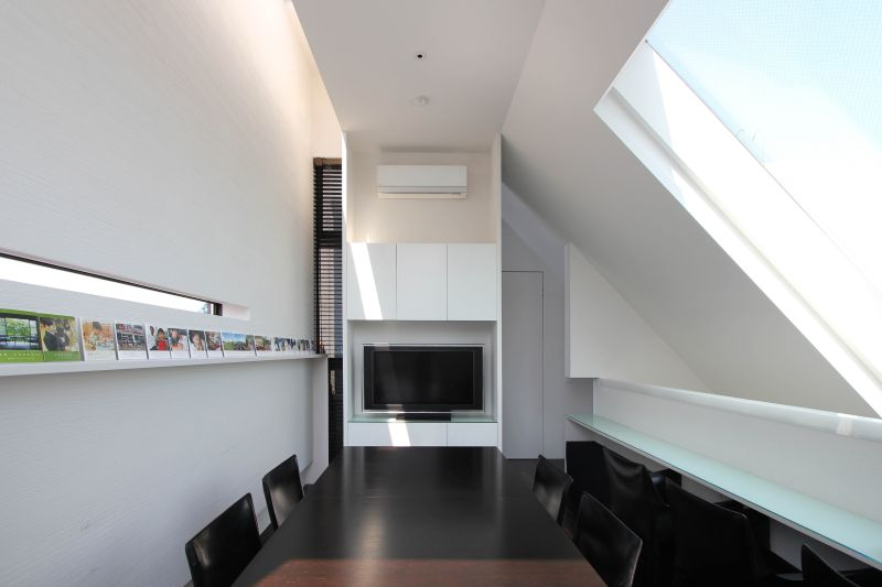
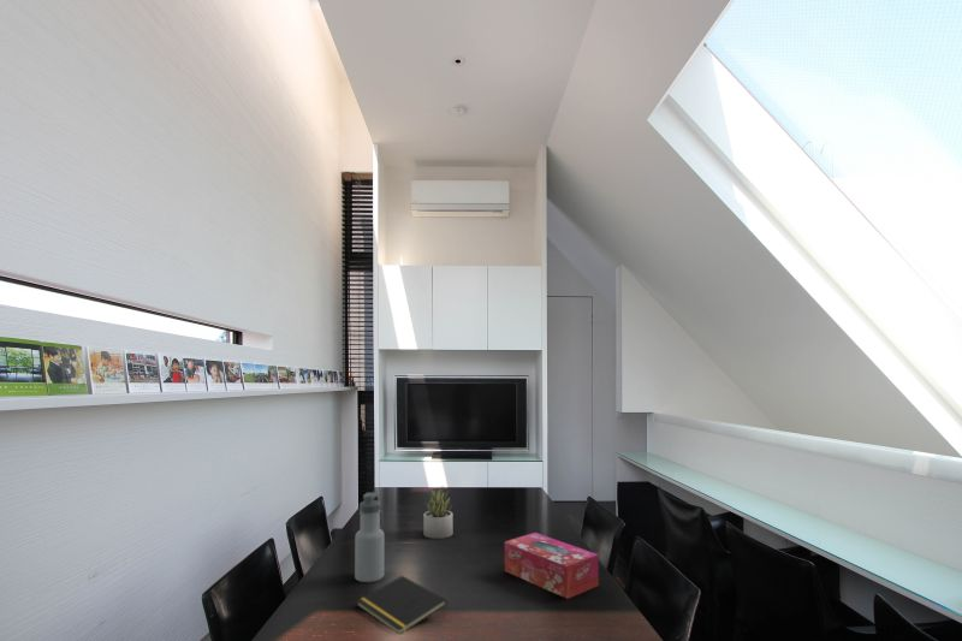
+ notepad [356,575,449,636]
+ succulent plant [422,486,453,540]
+ tissue box [504,532,600,600]
+ water bottle [354,492,386,583]
